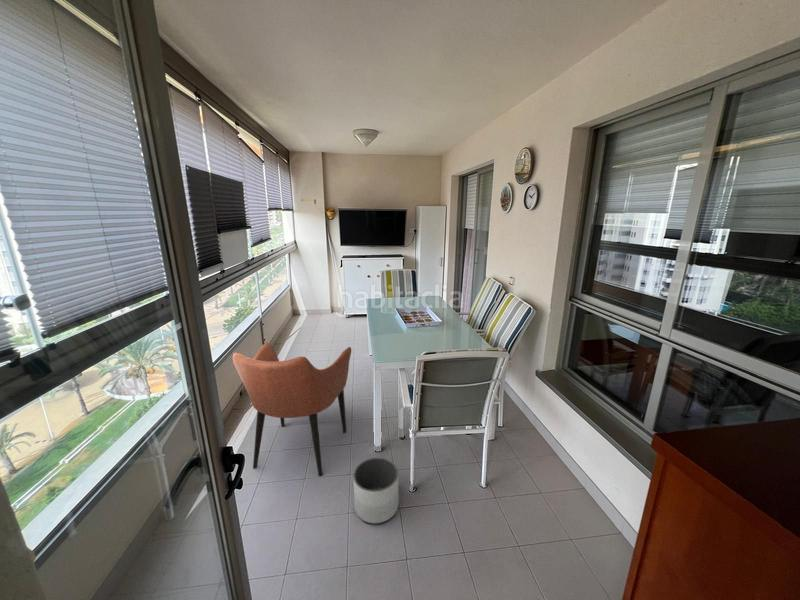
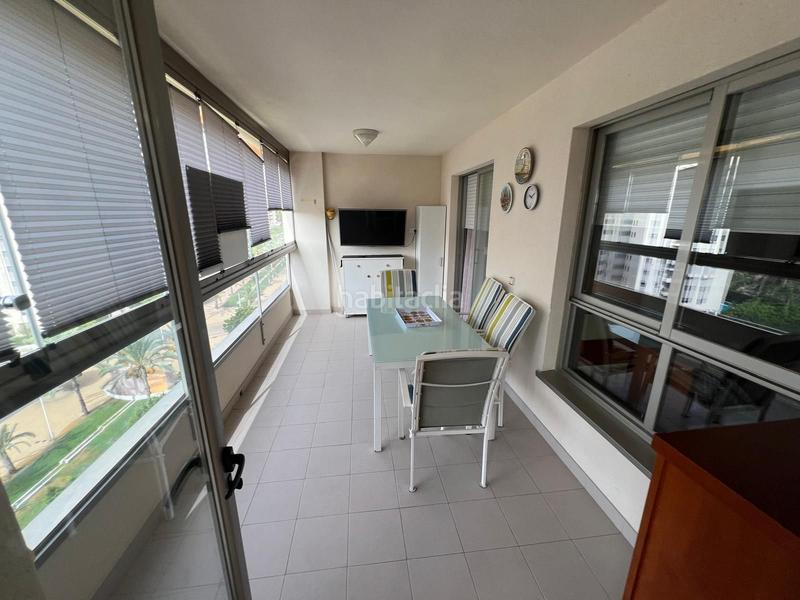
- armchair [232,341,352,477]
- planter [352,457,400,524]
